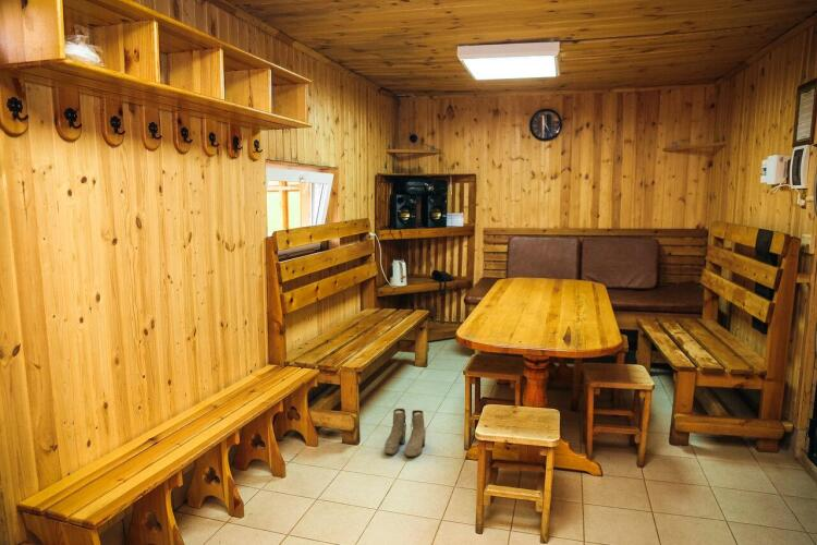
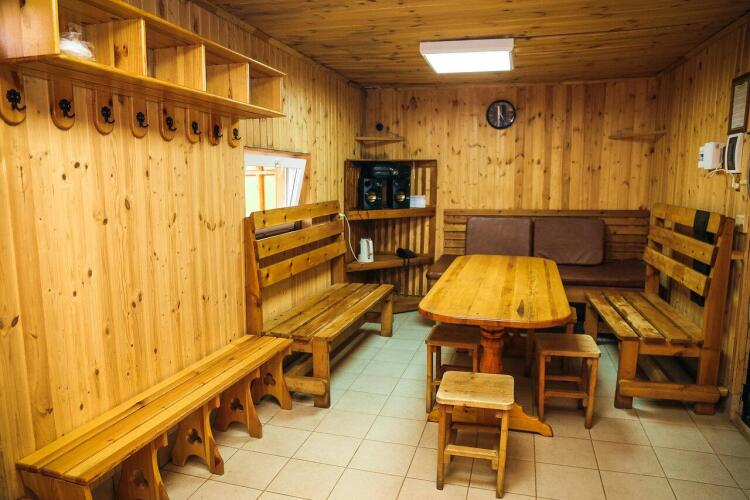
- boots [383,408,427,458]
